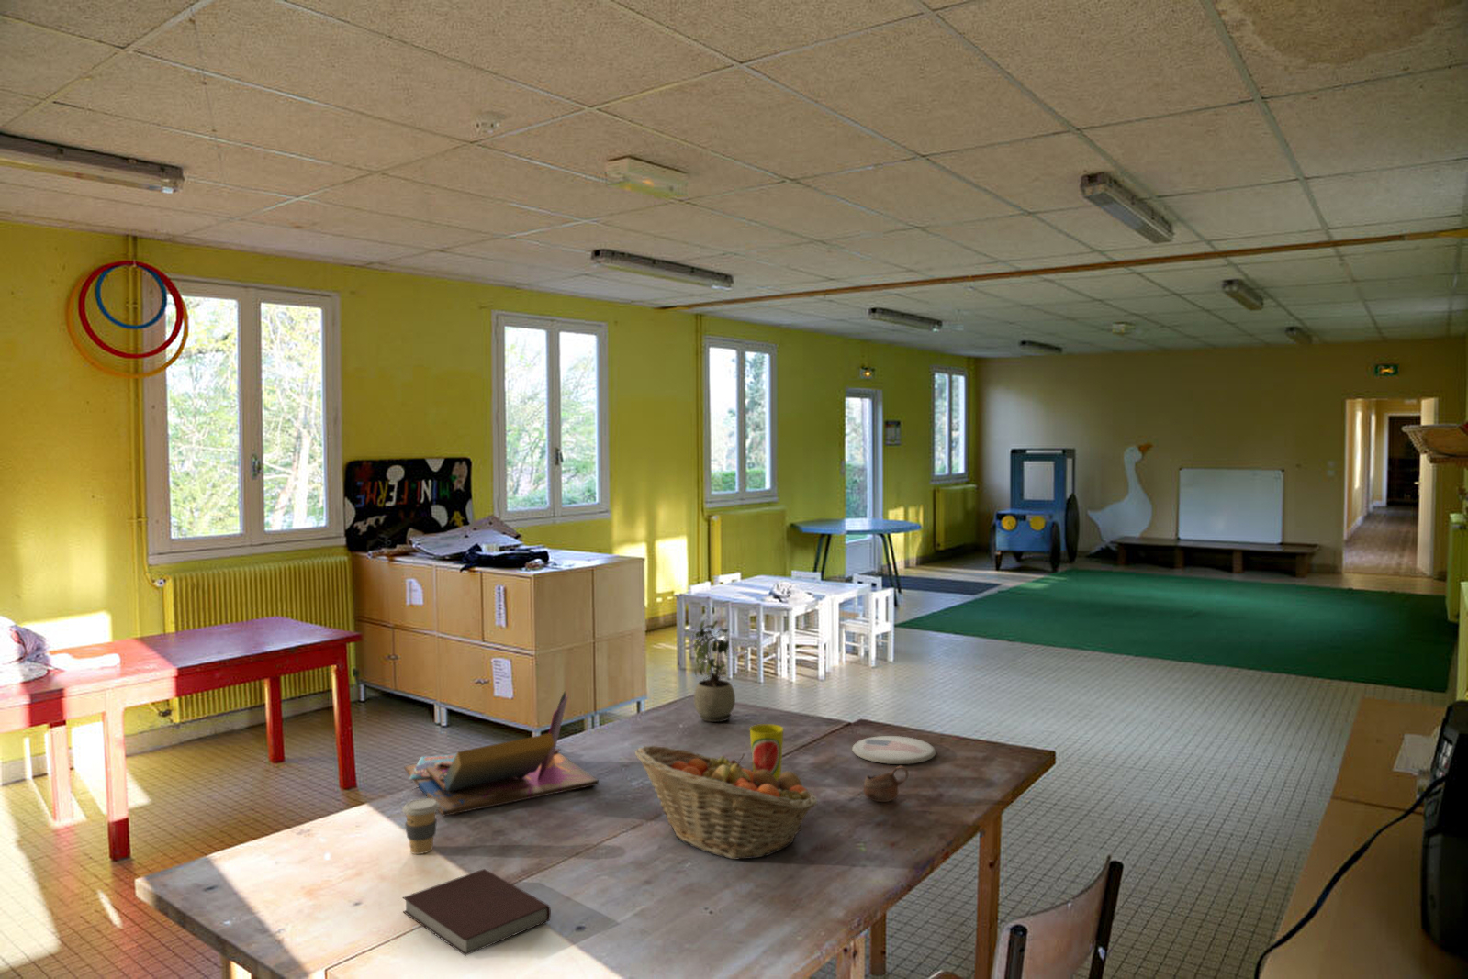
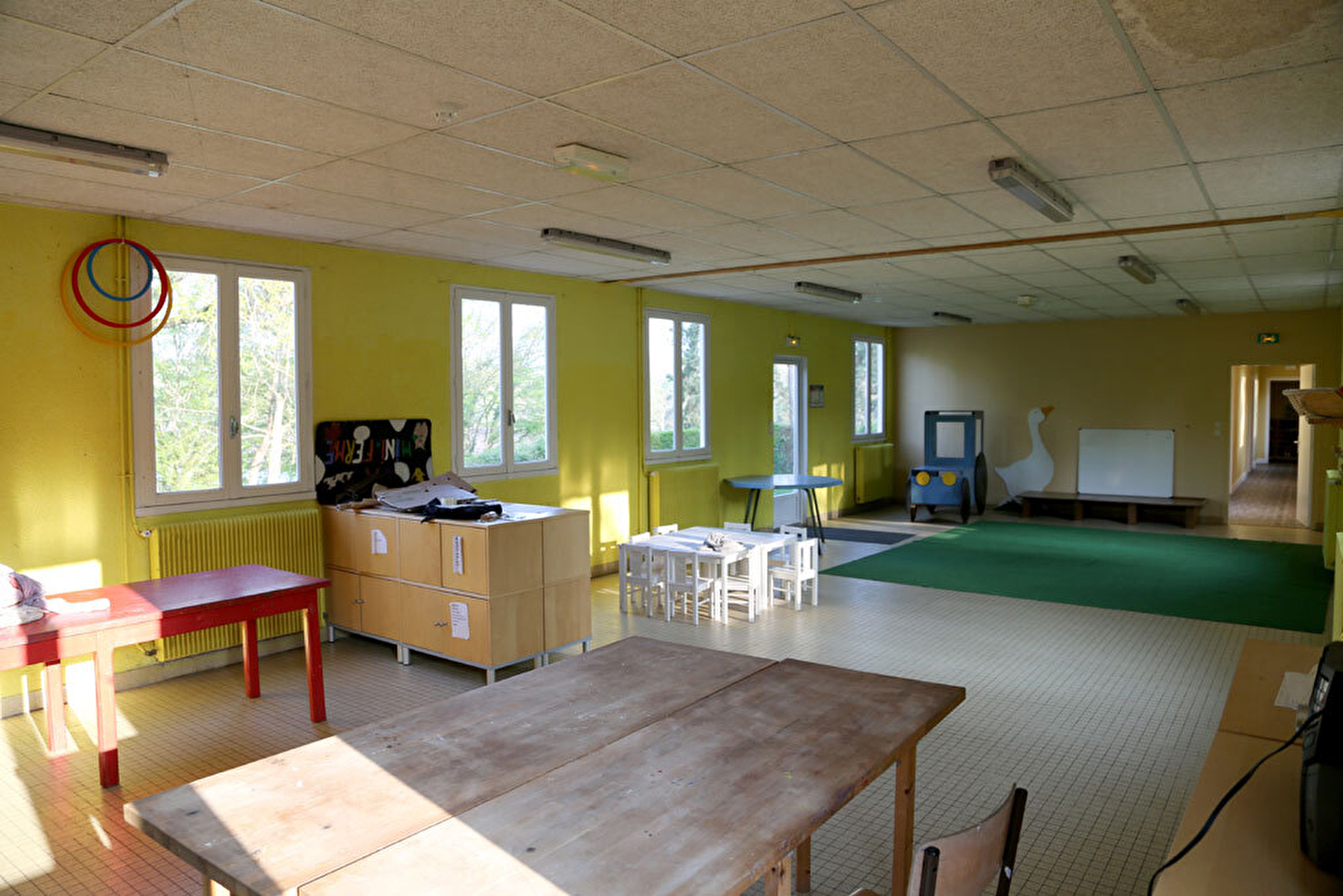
- cup [749,723,784,780]
- notebook [401,868,552,957]
- fruit basket [634,745,819,861]
- plate [852,735,937,765]
- board game [404,691,599,816]
- coffee cup [401,798,438,856]
- potted plant [691,618,737,723]
- cup [864,765,909,803]
